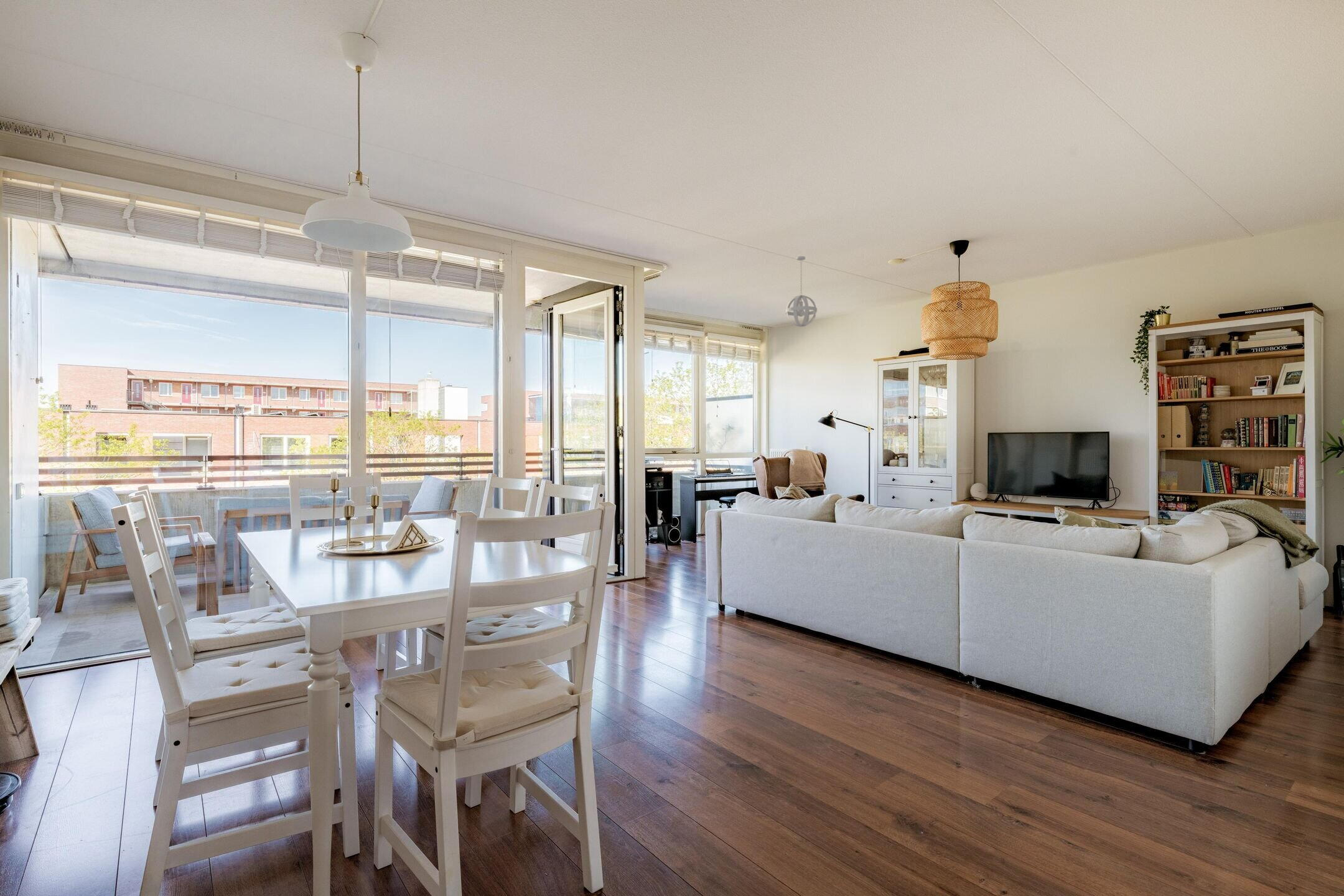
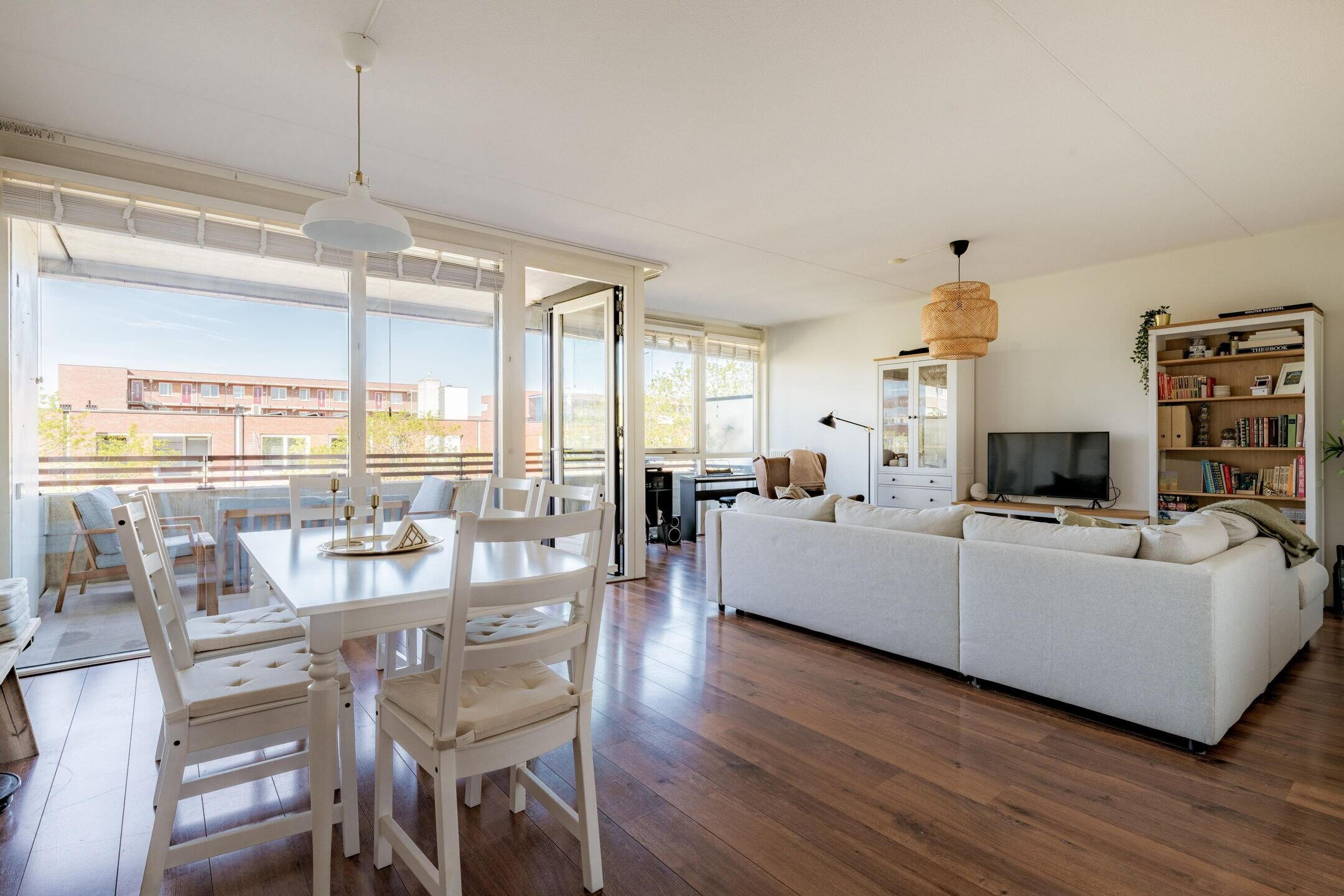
- pendant light [785,256,818,327]
